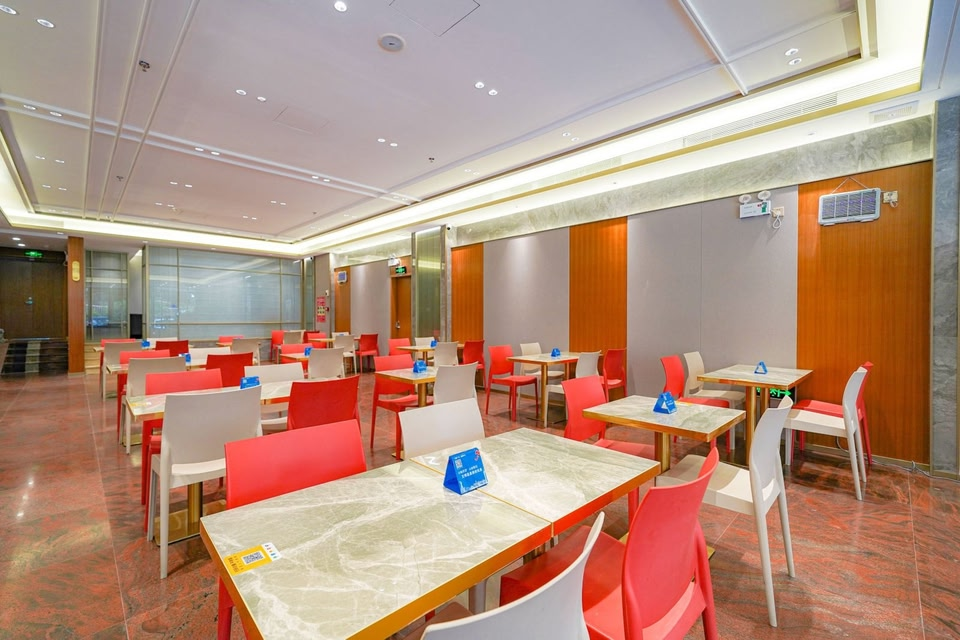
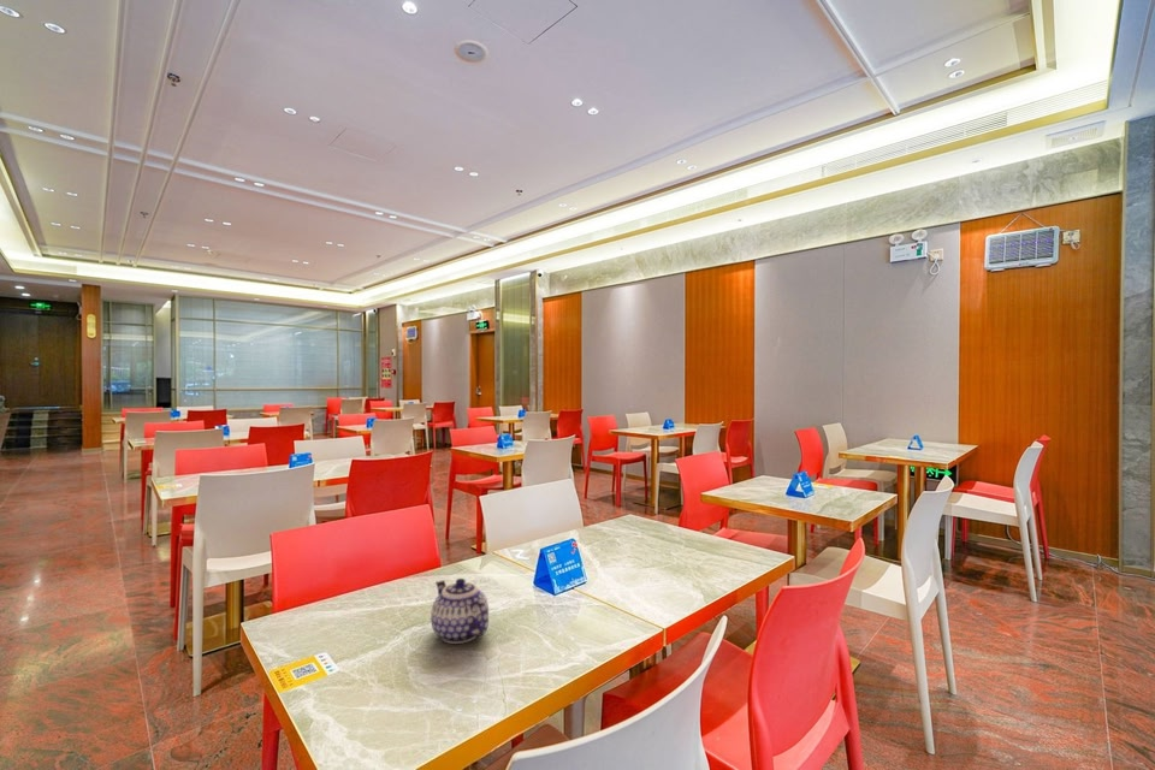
+ teapot [430,578,490,645]
